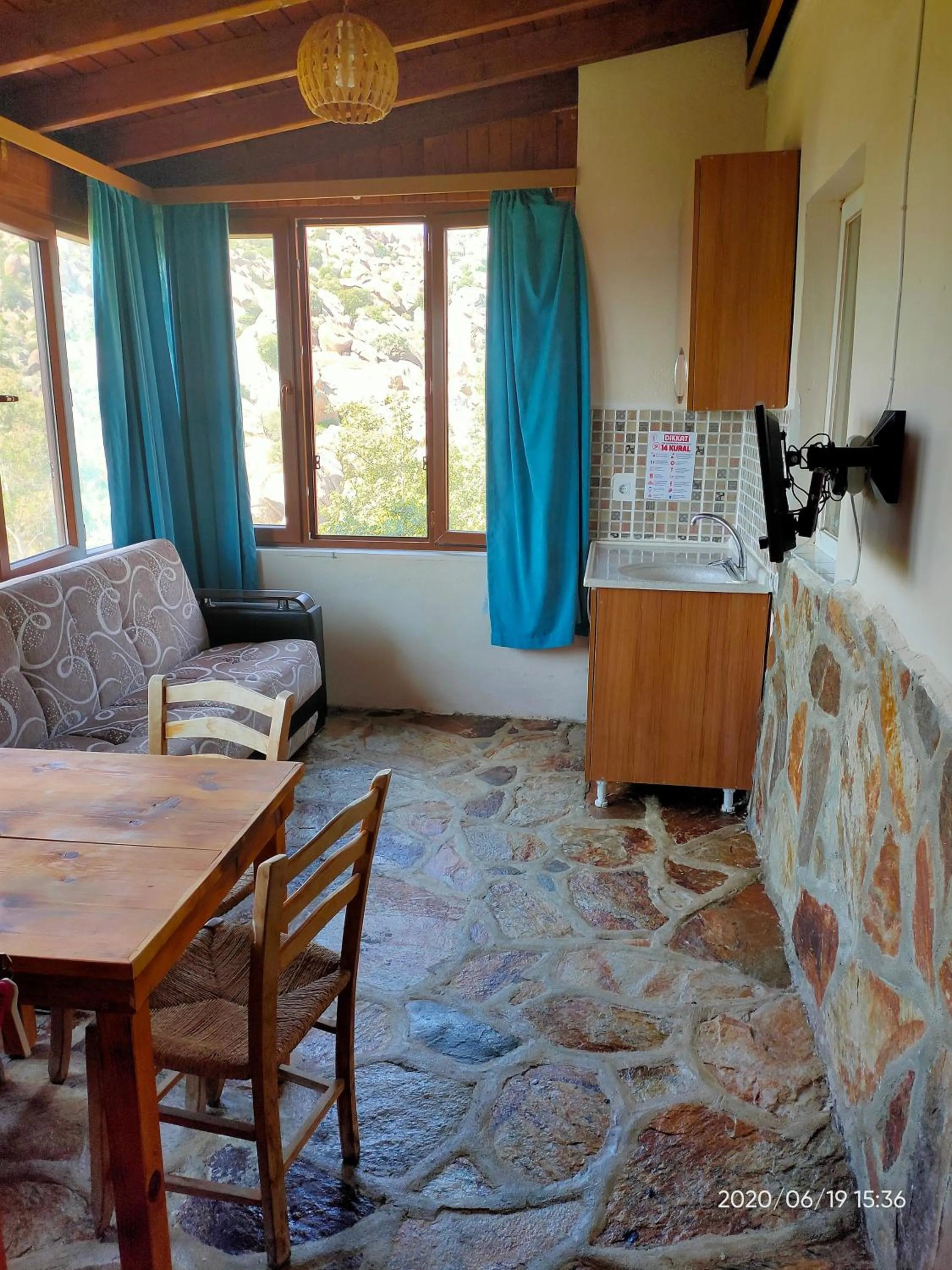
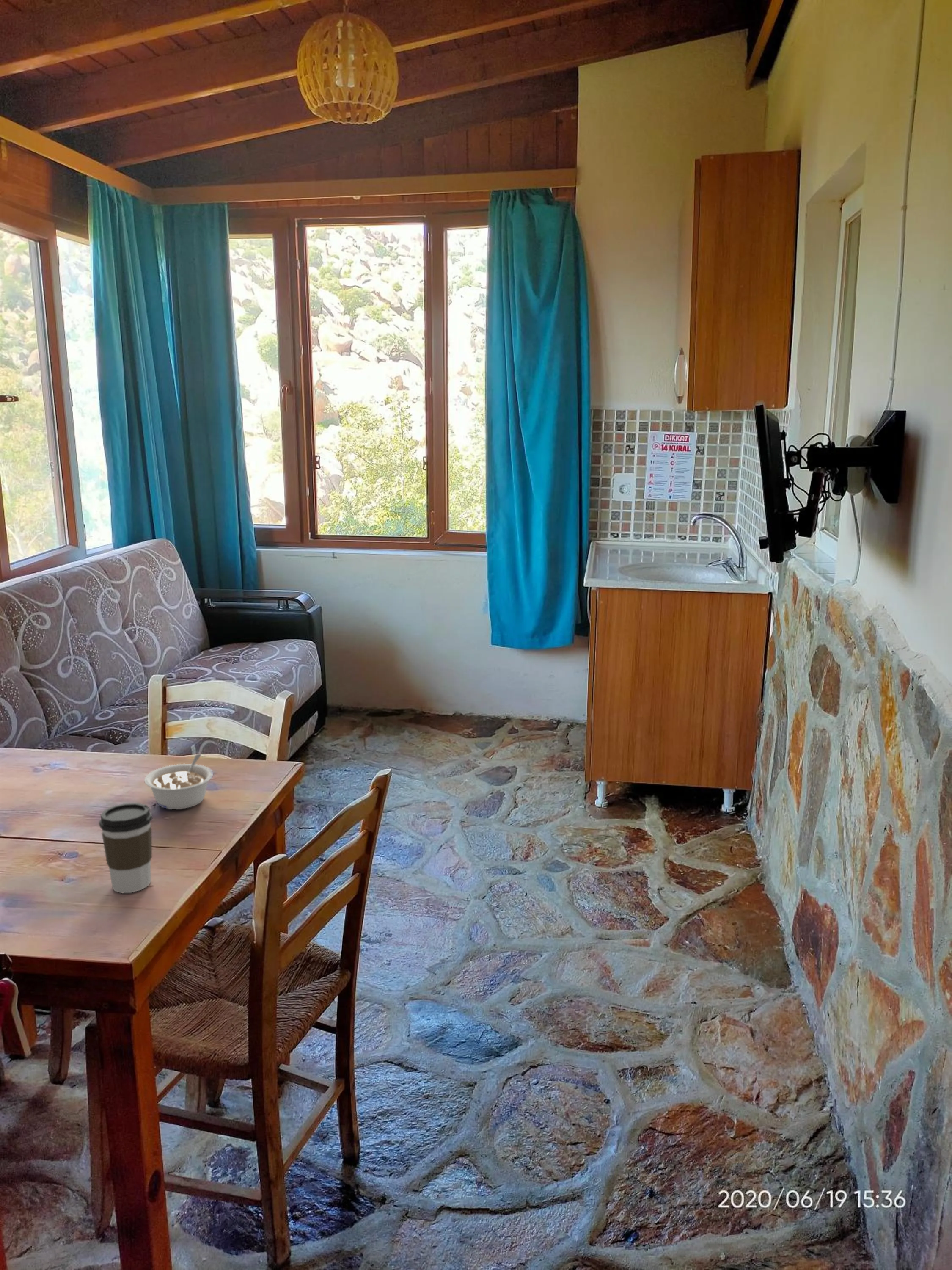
+ legume [144,754,214,810]
+ coffee cup [99,803,153,894]
